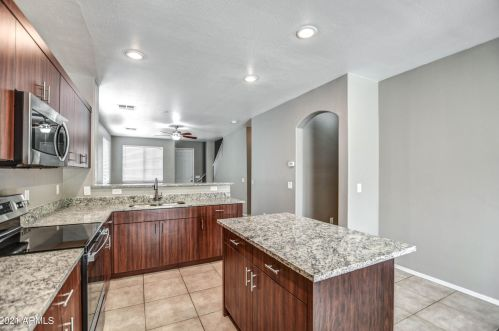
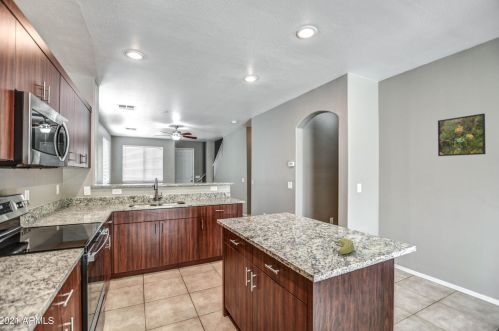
+ banana [333,237,355,255]
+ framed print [437,112,487,157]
